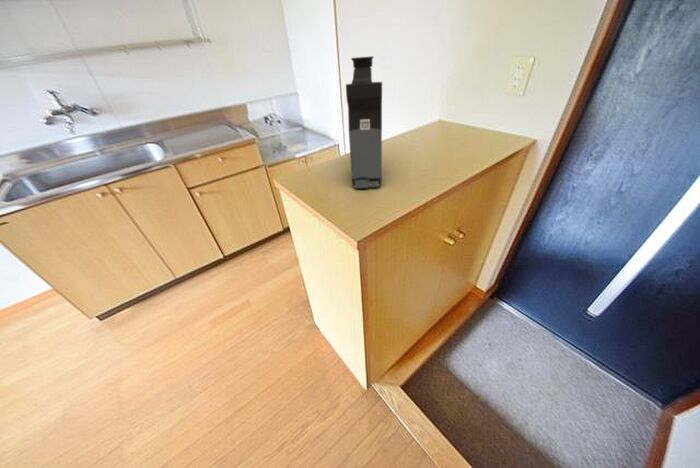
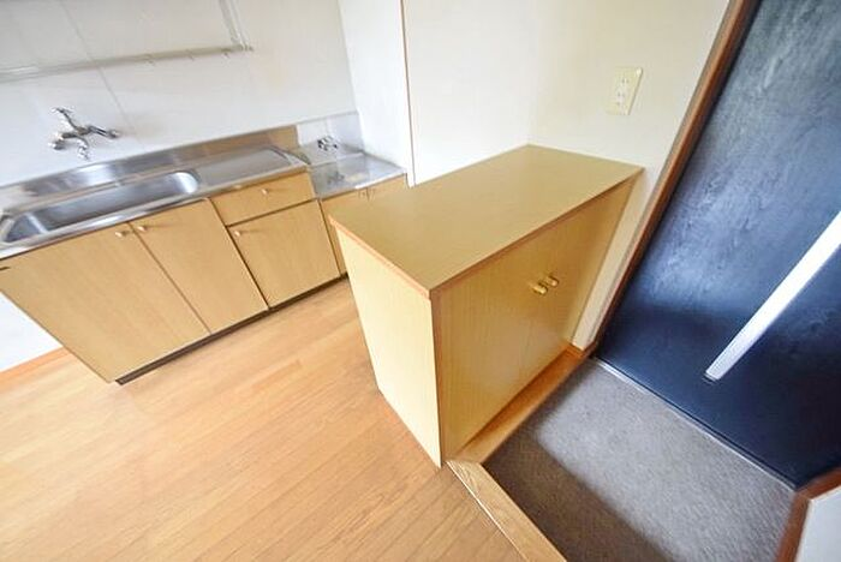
- coffee maker [345,55,383,189]
